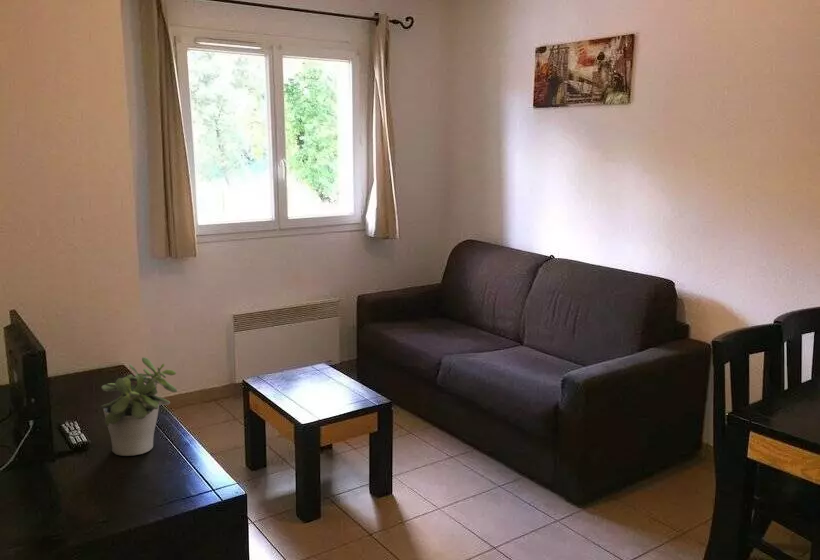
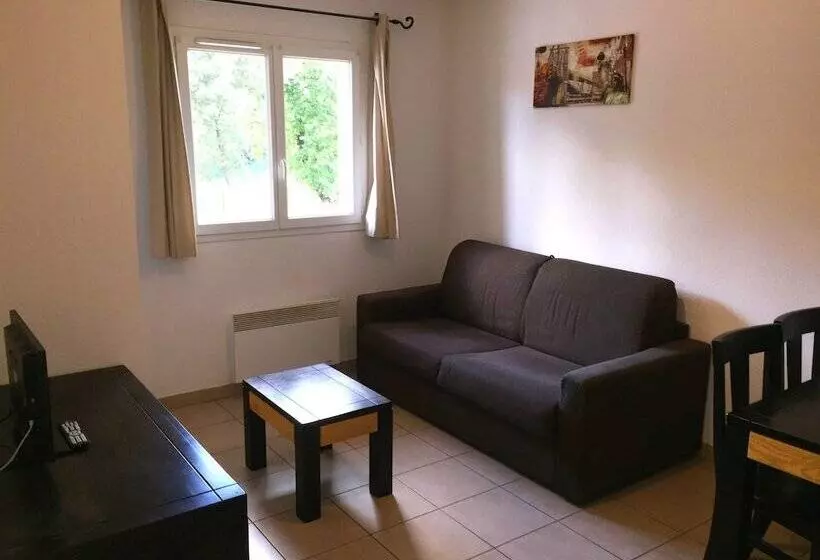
- potted plant [99,356,178,457]
